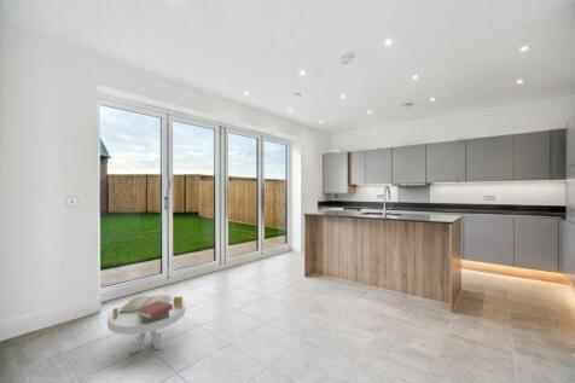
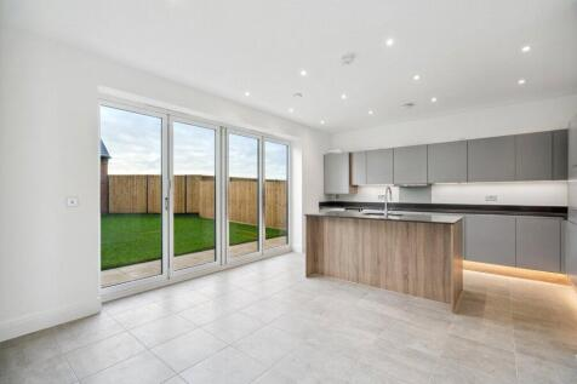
- side table [106,294,186,354]
